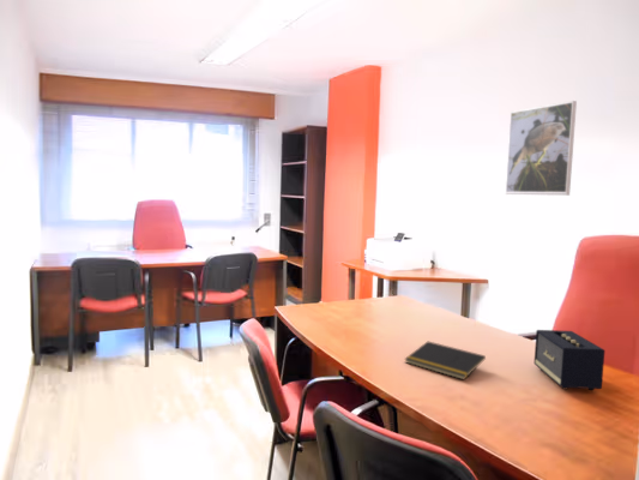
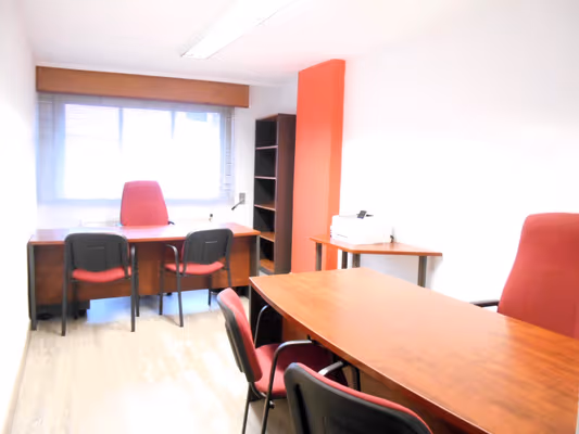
- speaker [533,329,607,391]
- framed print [505,100,578,197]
- notepad [404,341,487,380]
